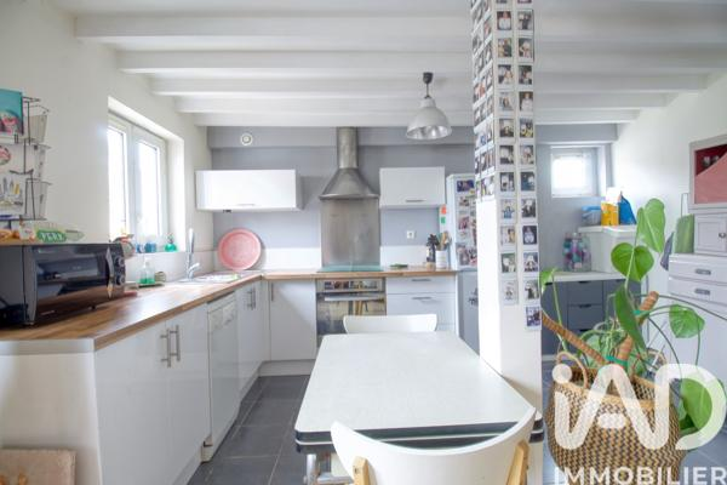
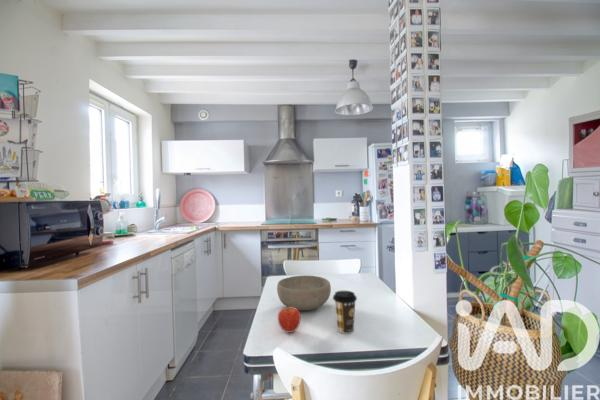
+ fruit [277,306,302,334]
+ bowl [276,275,332,312]
+ coffee cup [332,290,358,335]
